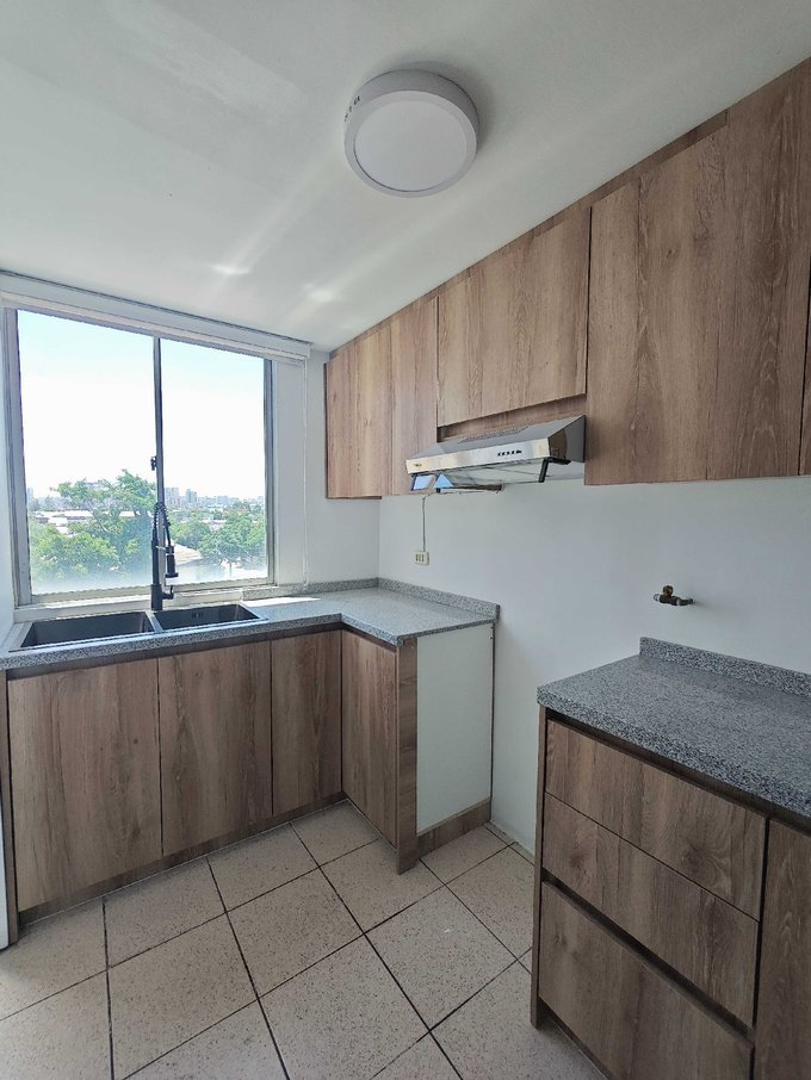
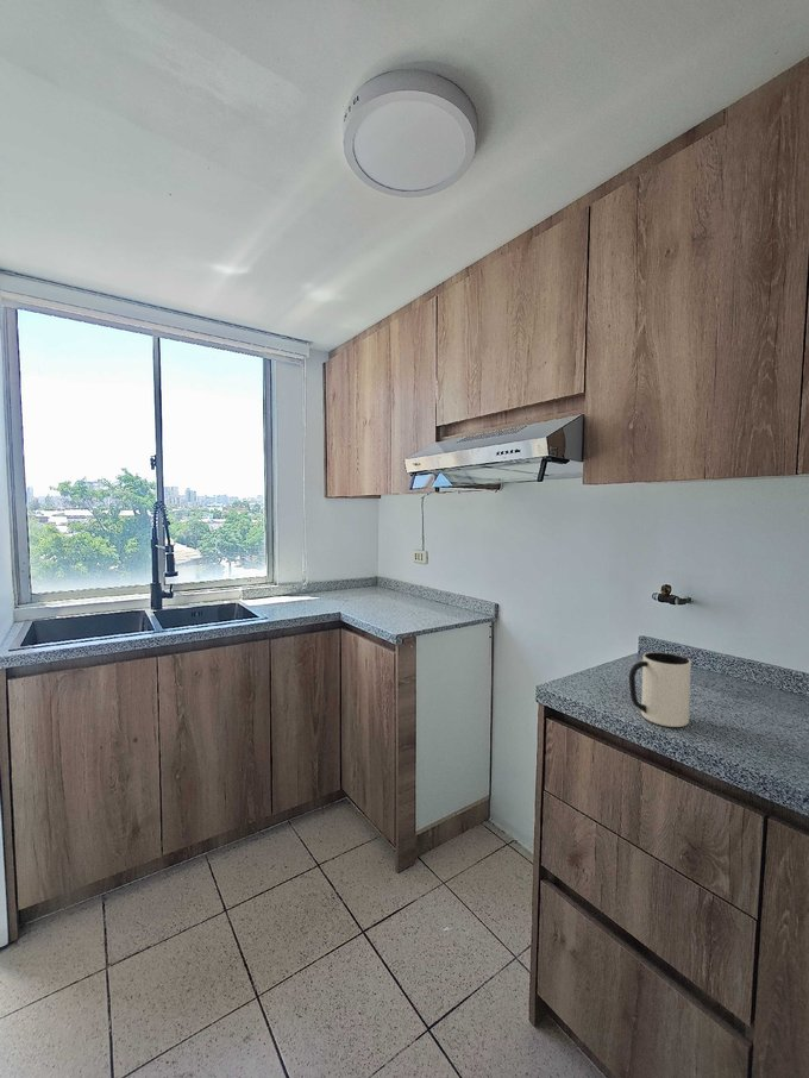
+ pitcher [628,651,692,728]
